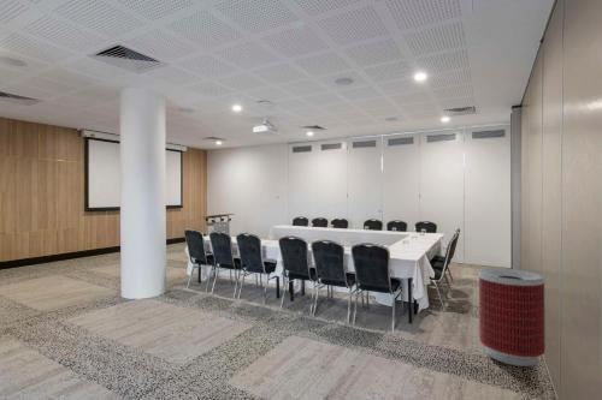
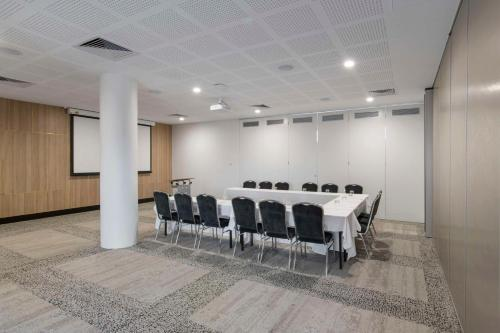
- trash can [478,267,547,368]
